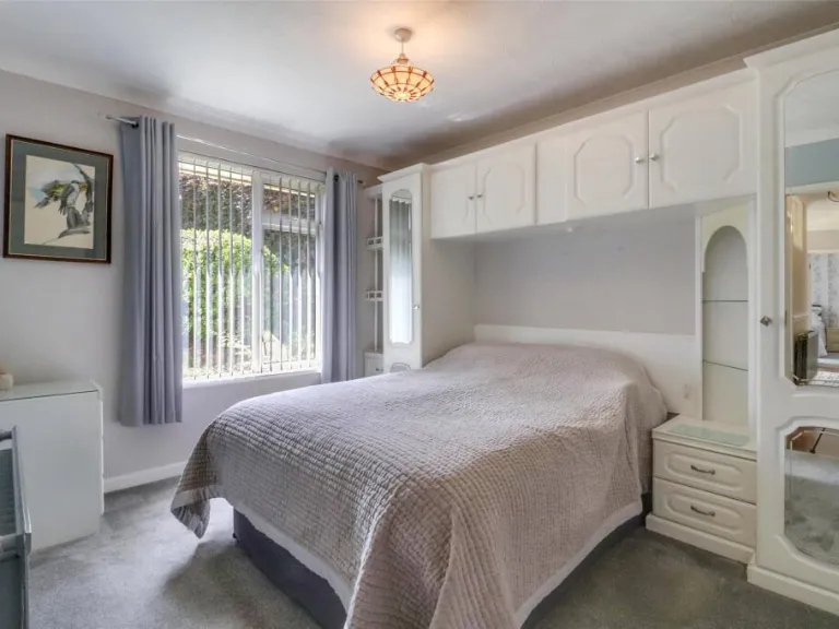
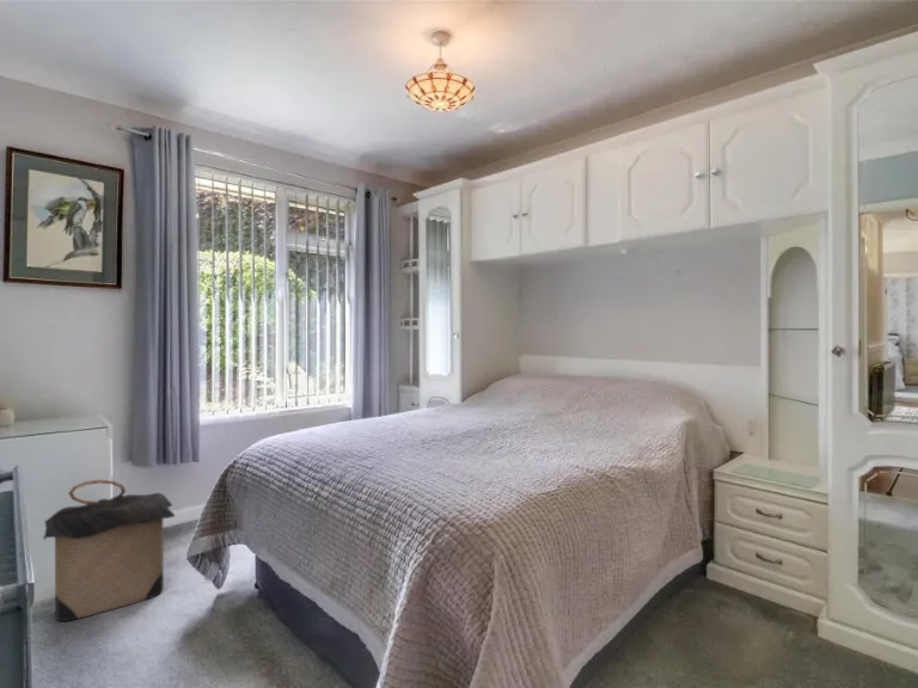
+ laundry hamper [42,479,176,622]
